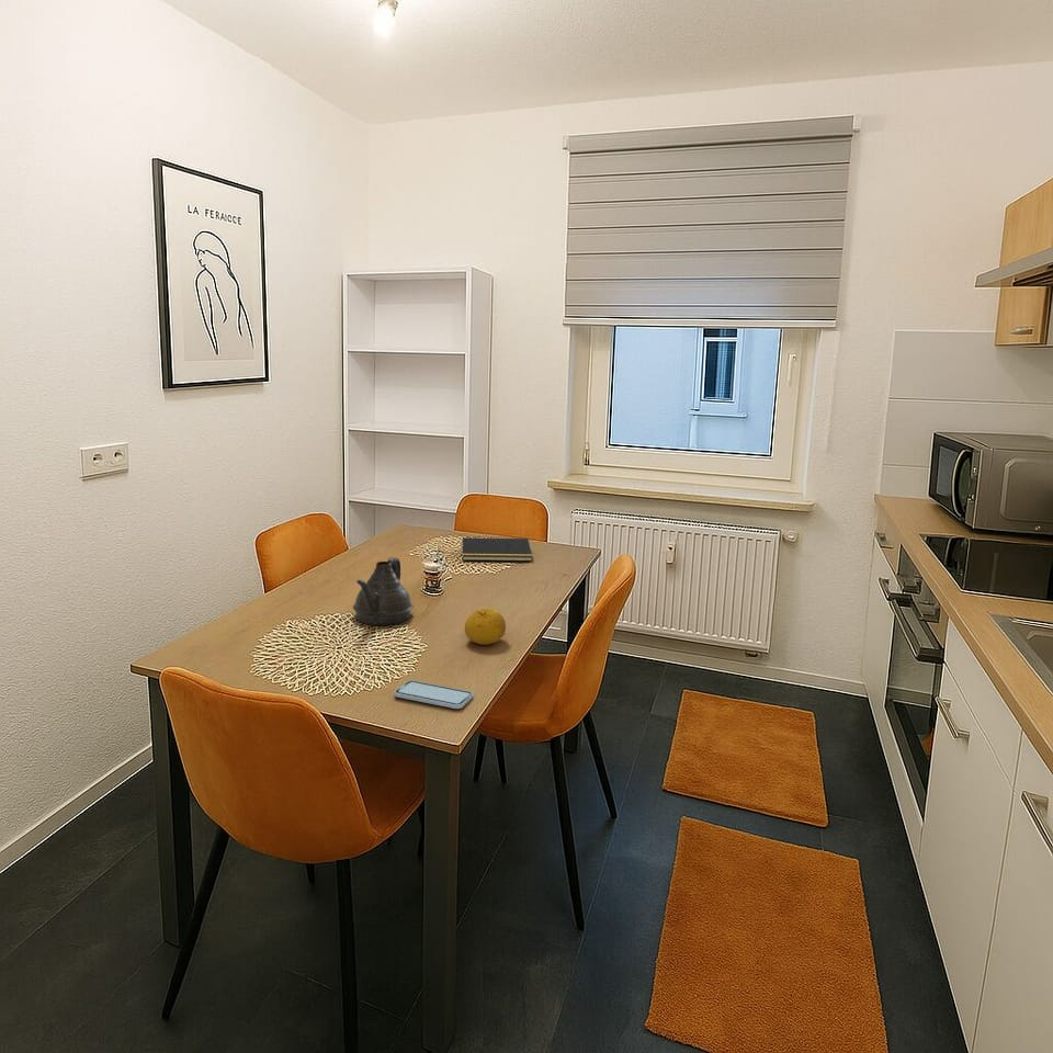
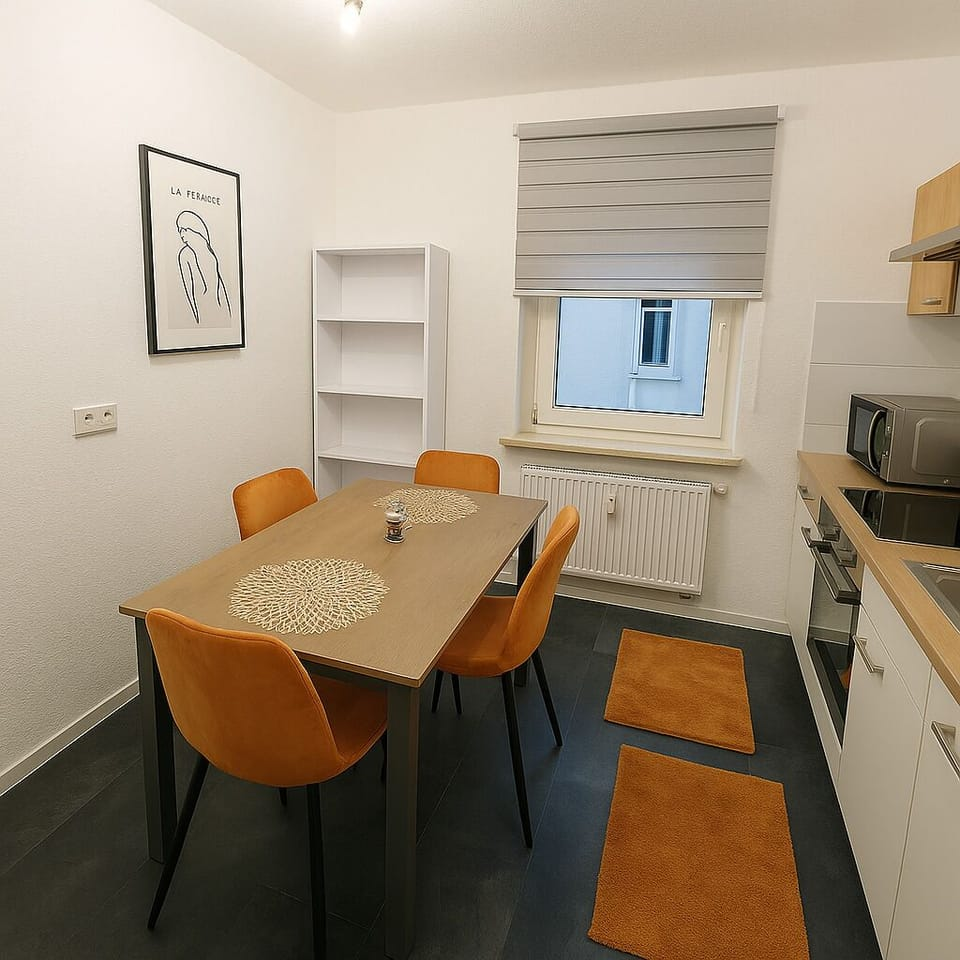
- smartphone [394,679,474,710]
- notepad [460,536,533,563]
- teapot [352,556,414,626]
- fruit [464,607,507,646]
